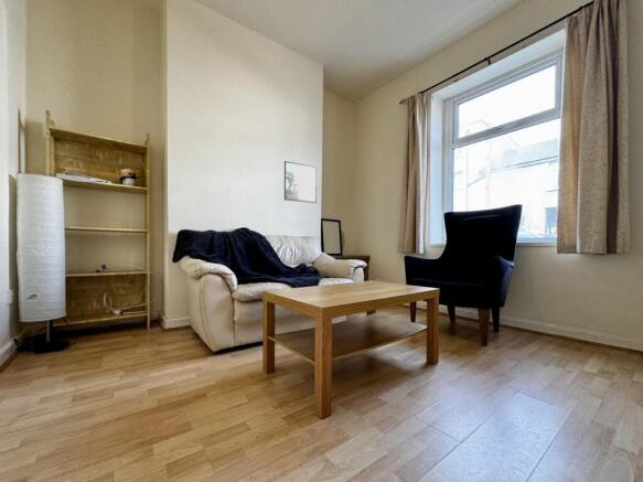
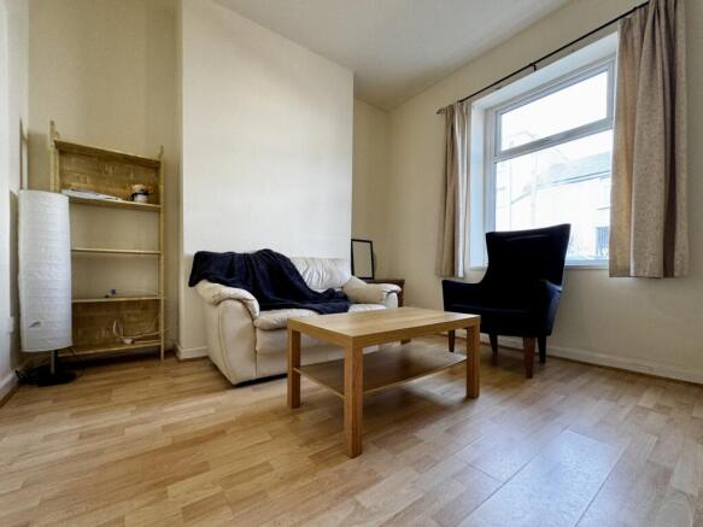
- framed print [283,160,318,204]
